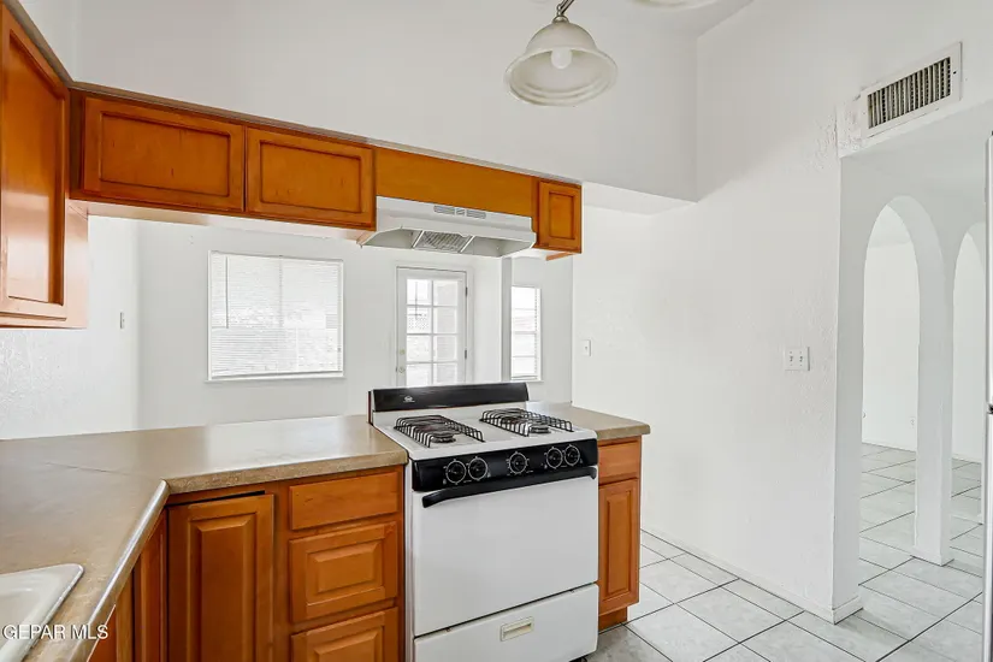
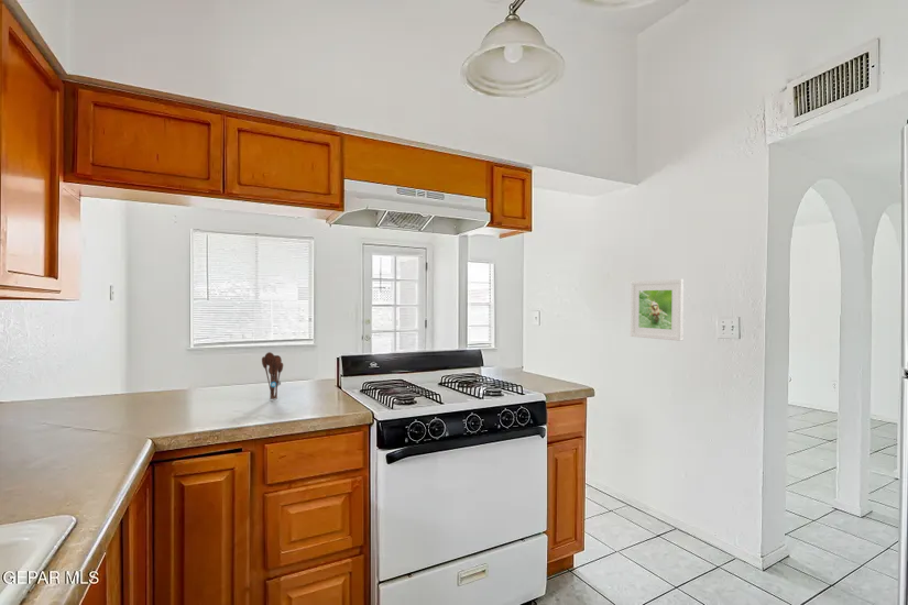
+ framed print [630,278,685,342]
+ utensil holder [261,351,284,400]
